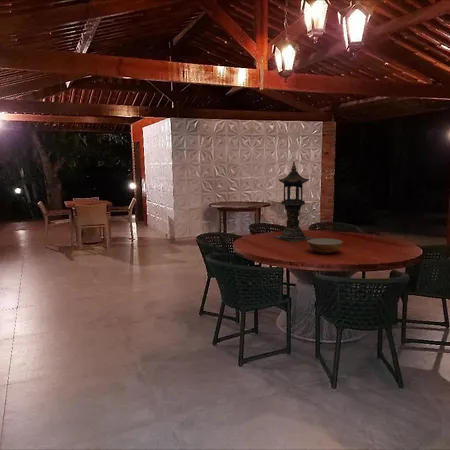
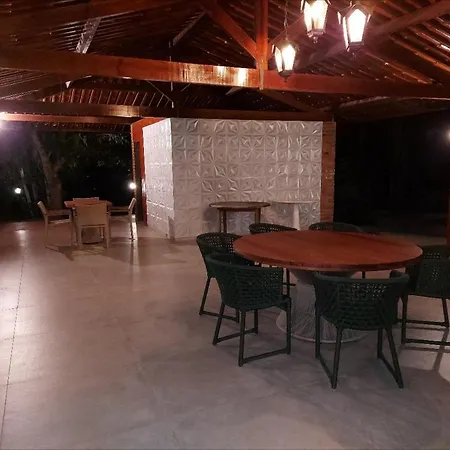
- lantern [273,161,314,243]
- bowl [306,237,344,255]
